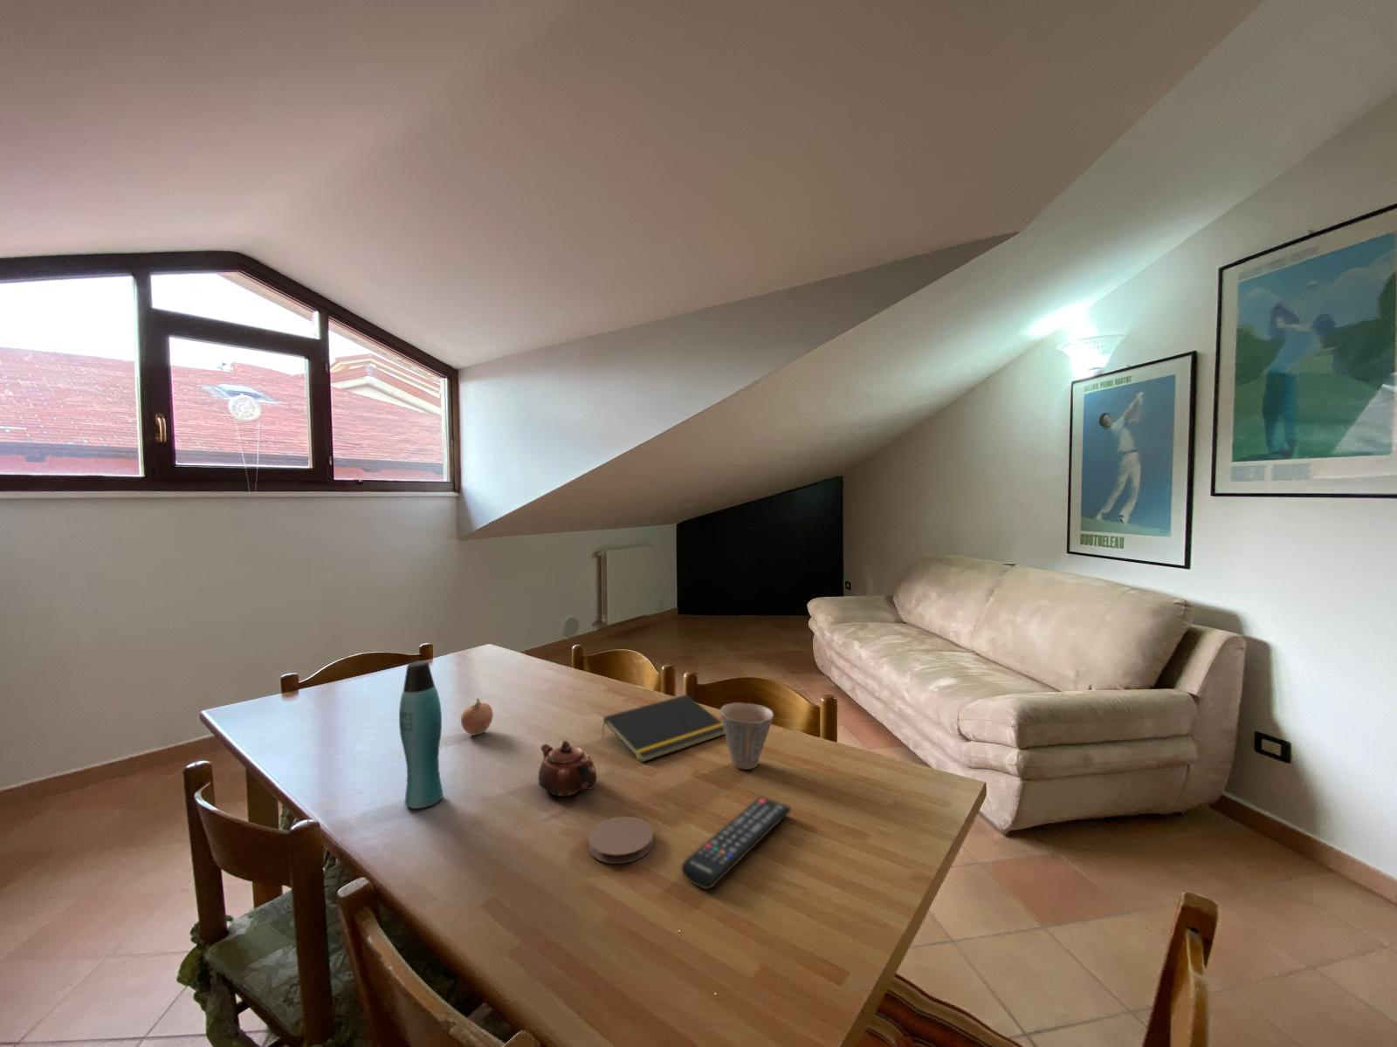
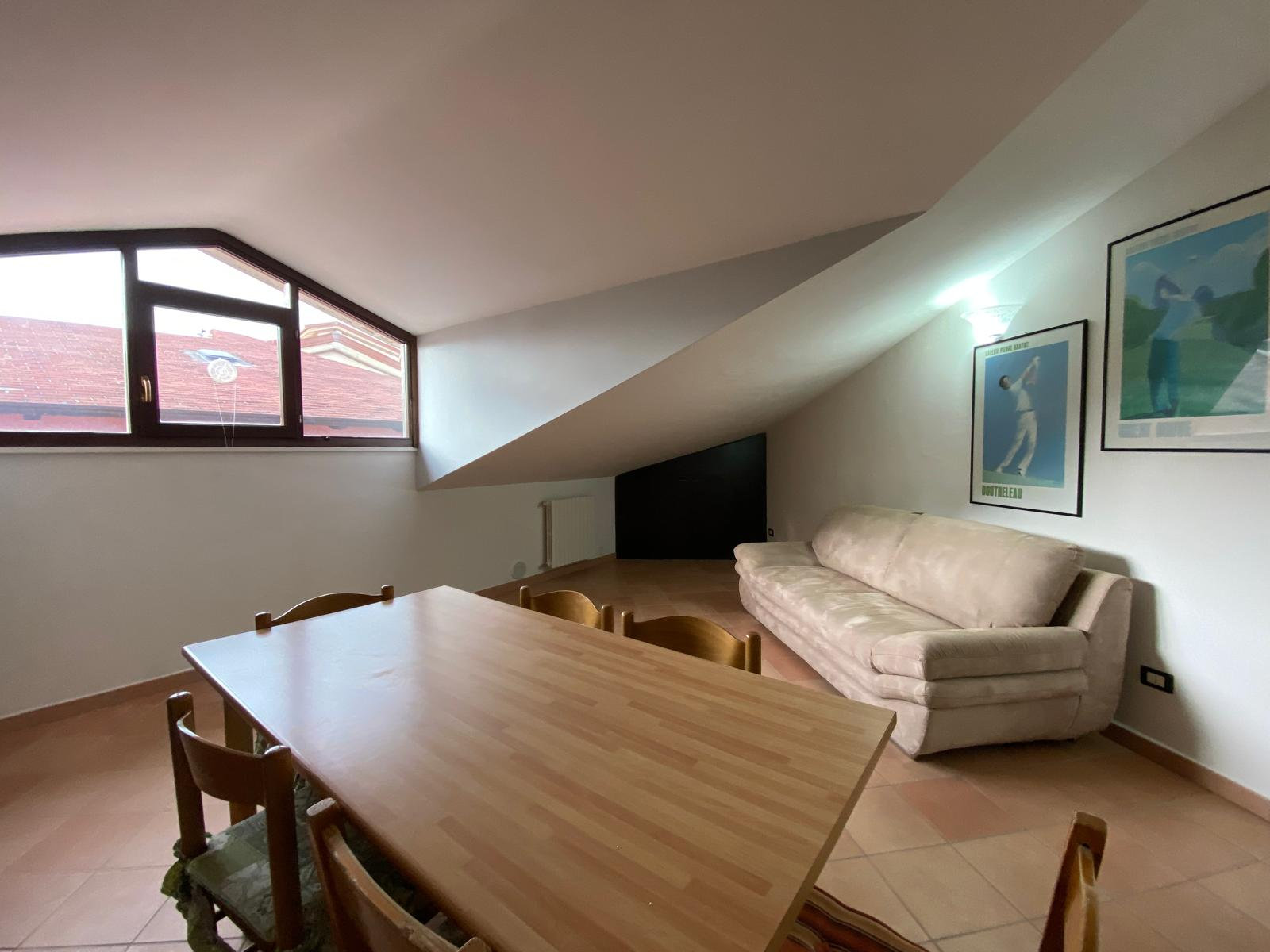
- teapot [537,739,597,797]
- cup [719,702,774,771]
- notepad [601,694,726,763]
- coaster [587,816,654,864]
- fruit [460,697,494,736]
- remote control [680,796,792,890]
- bottle [398,660,443,809]
